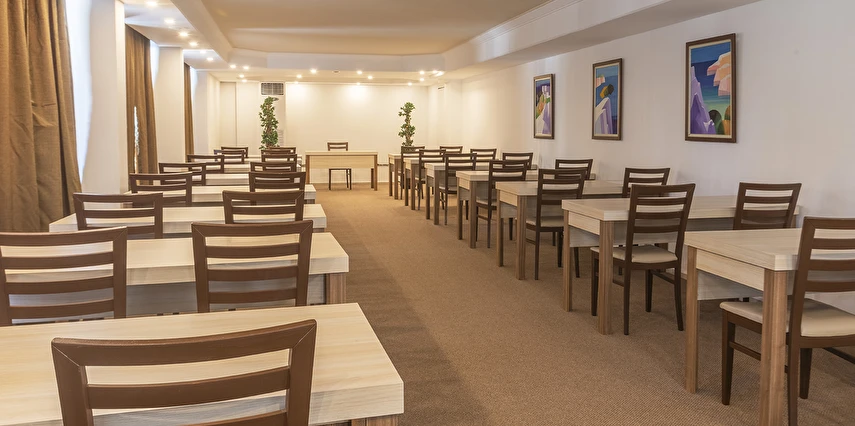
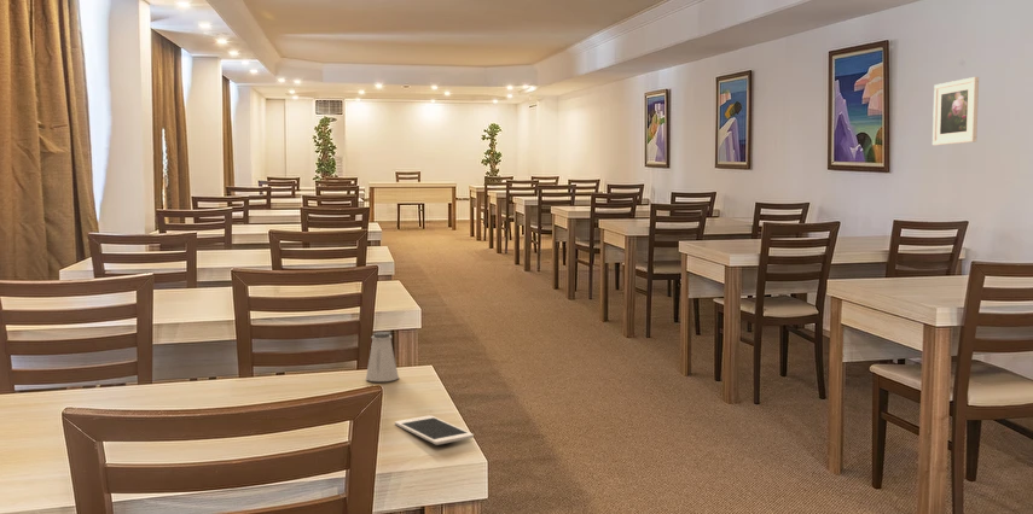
+ cell phone [394,414,475,446]
+ saltshaker [365,331,400,382]
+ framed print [932,76,980,146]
